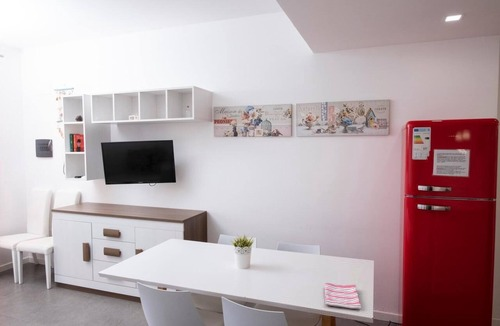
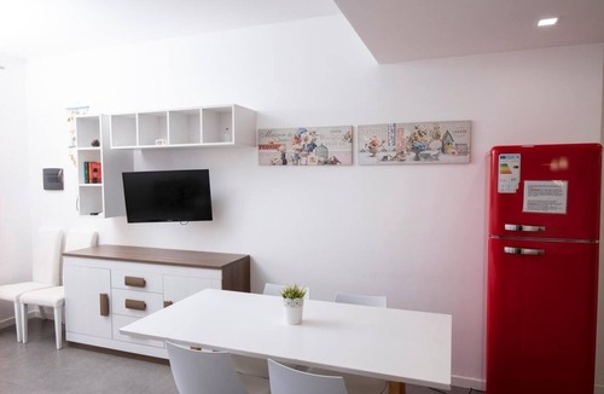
- dish towel [324,282,362,310]
